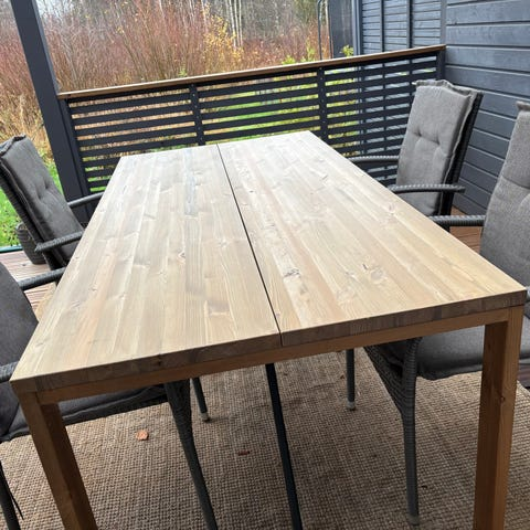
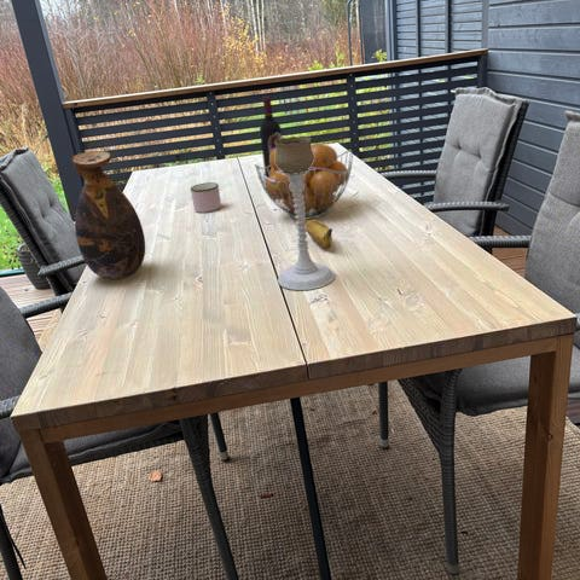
+ vase [71,150,146,280]
+ fruit basket [254,143,354,220]
+ mug [190,181,222,214]
+ wine bottle [259,95,283,181]
+ banana [304,219,334,249]
+ candle holder [274,135,336,291]
